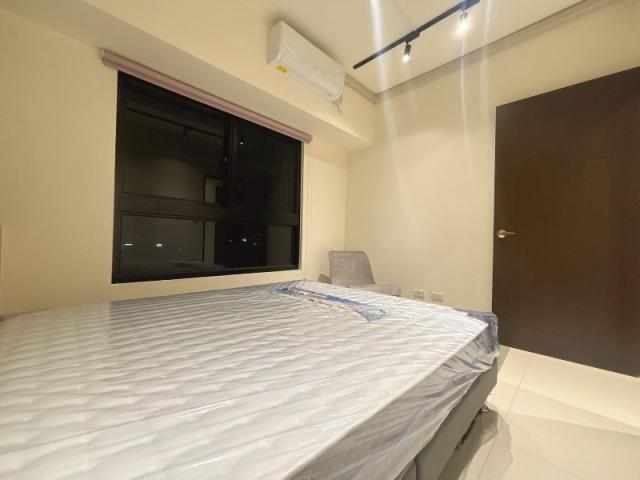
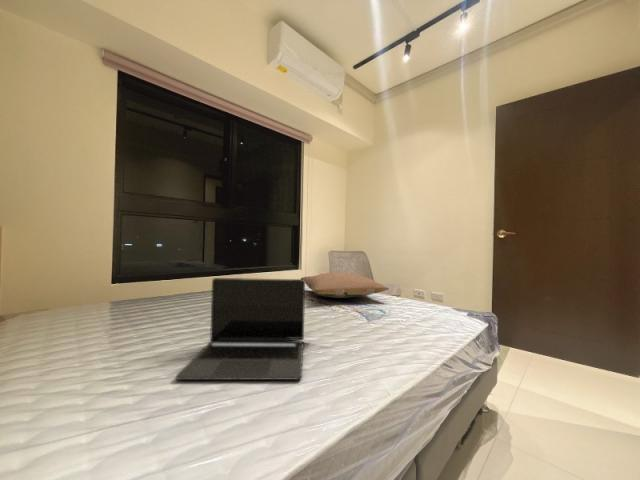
+ laptop [175,277,306,381]
+ pillow [300,272,390,299]
